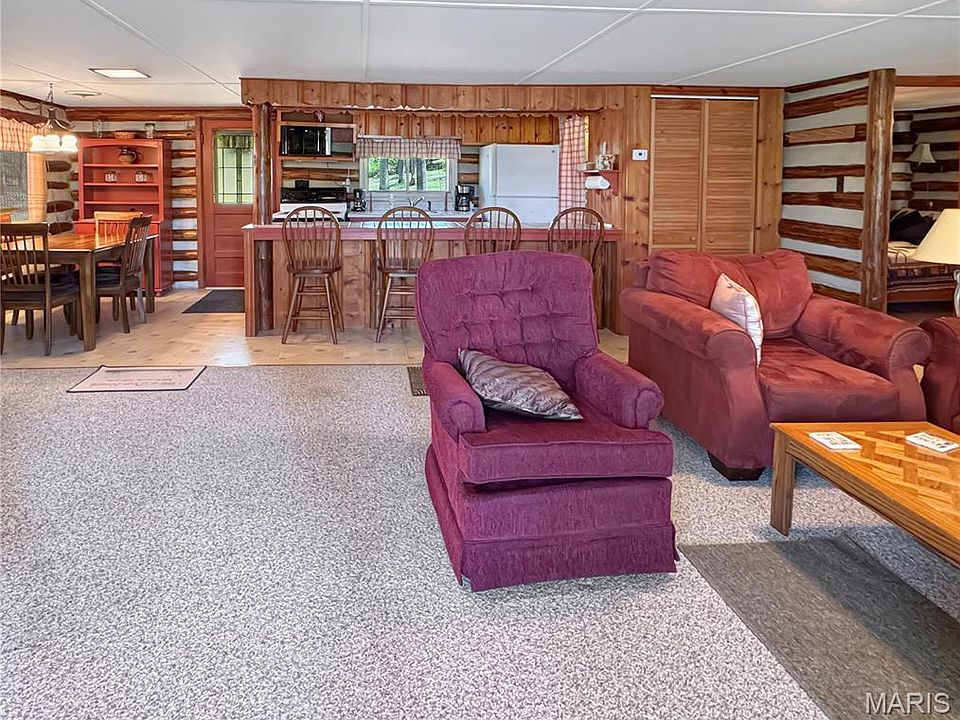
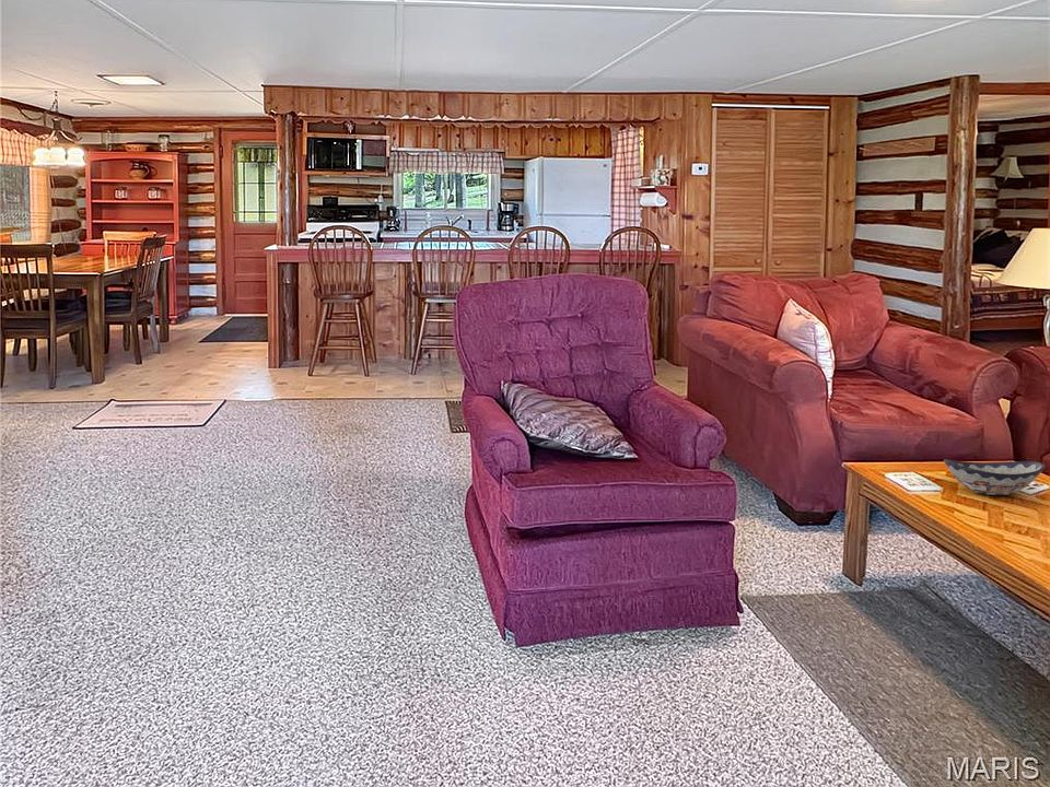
+ decorative bowl [943,458,1046,496]
